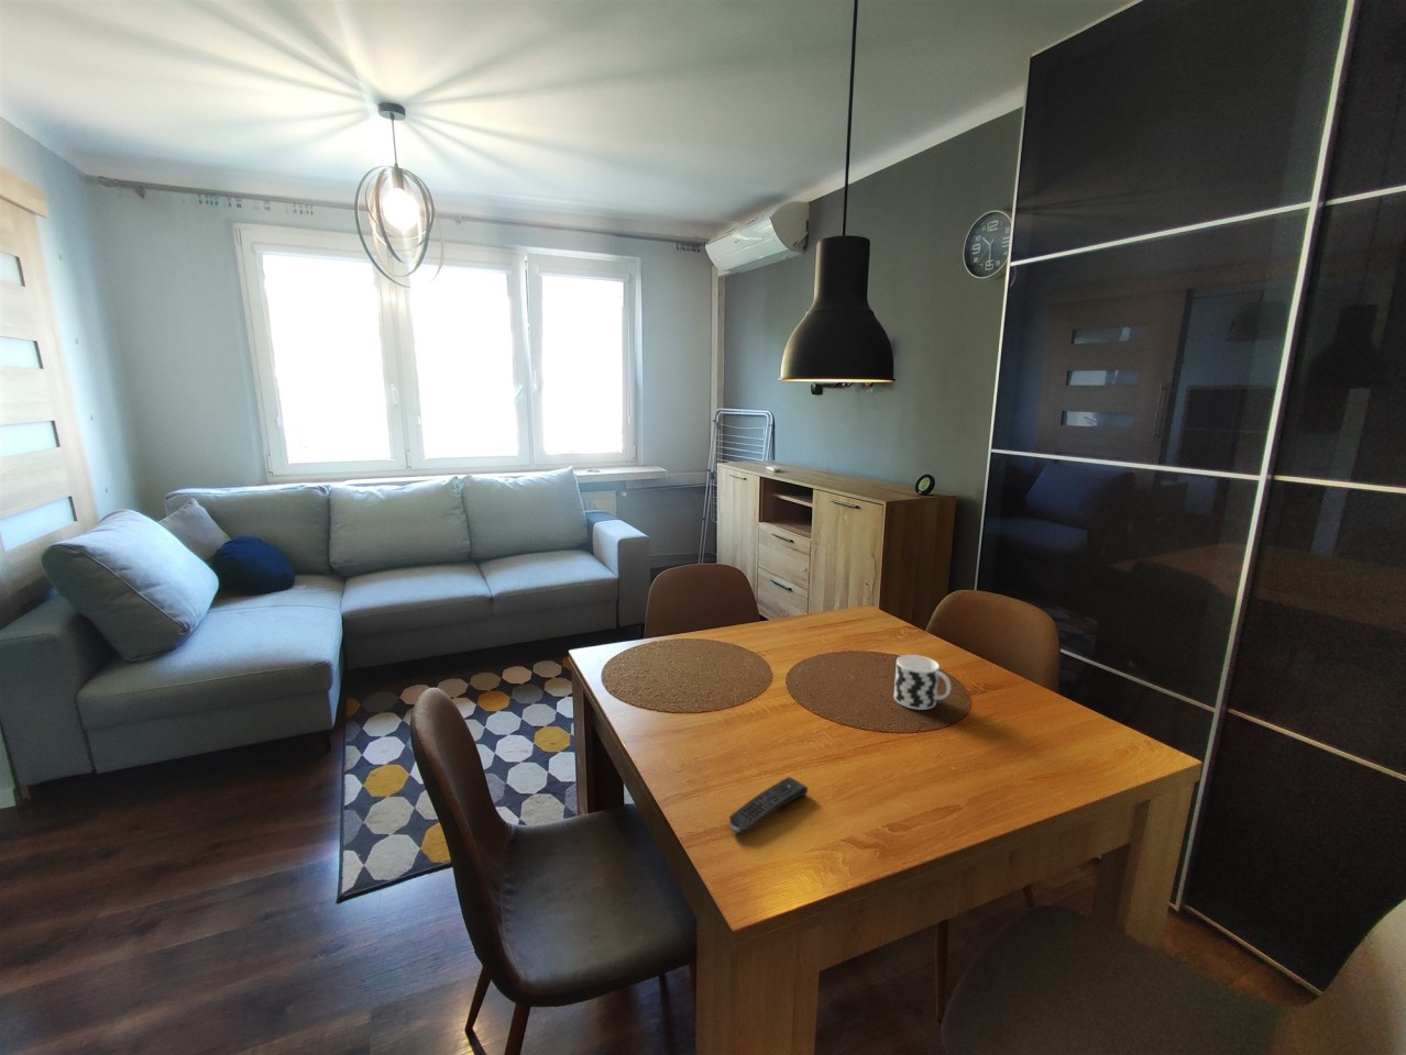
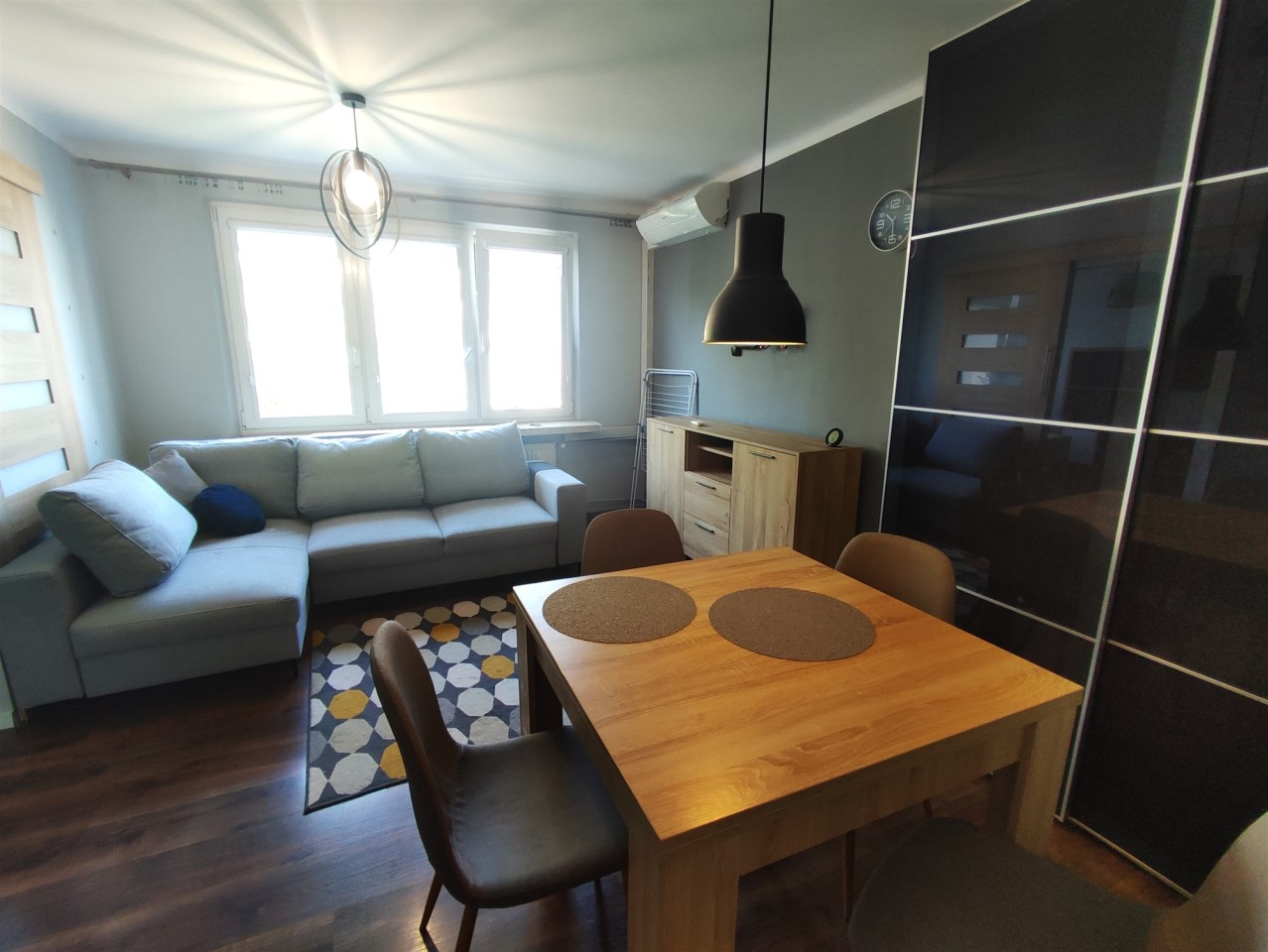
- remote control [729,776,808,834]
- cup [894,654,951,711]
